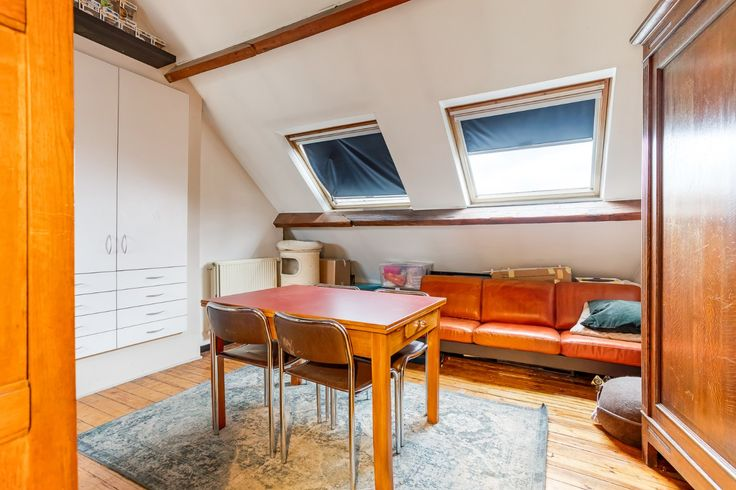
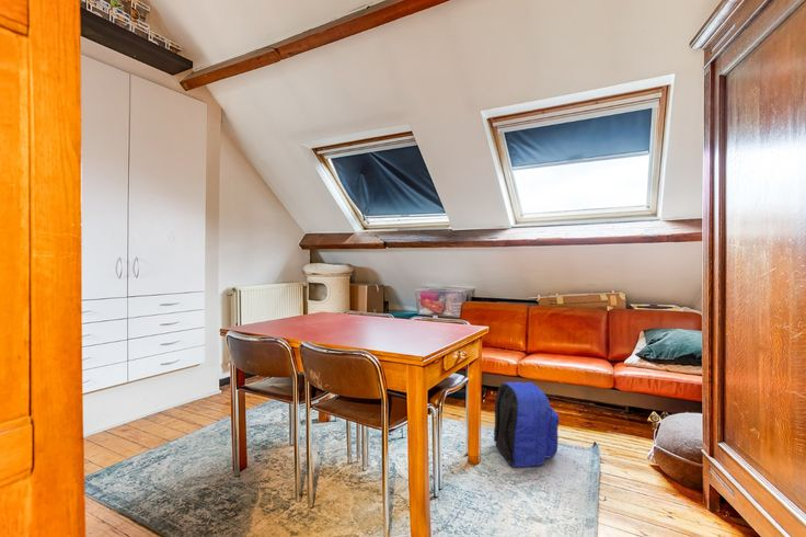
+ backpack [493,381,560,468]
